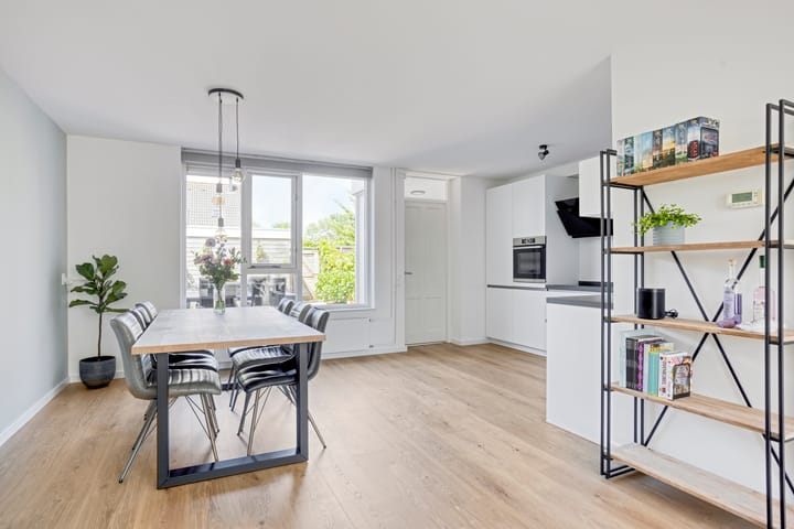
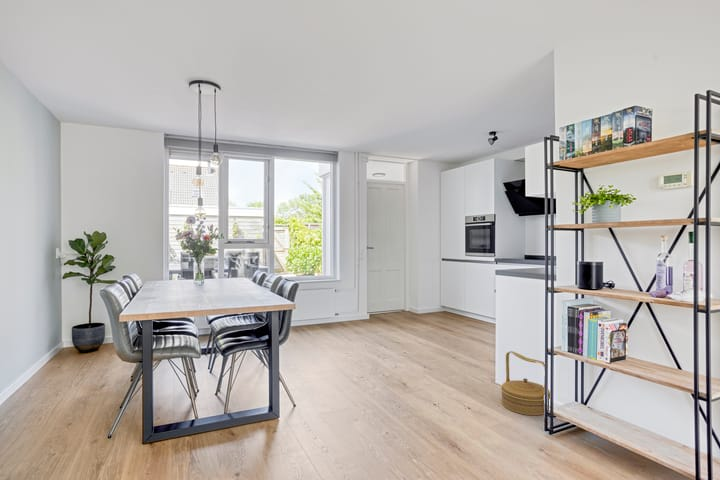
+ basket [500,350,551,416]
